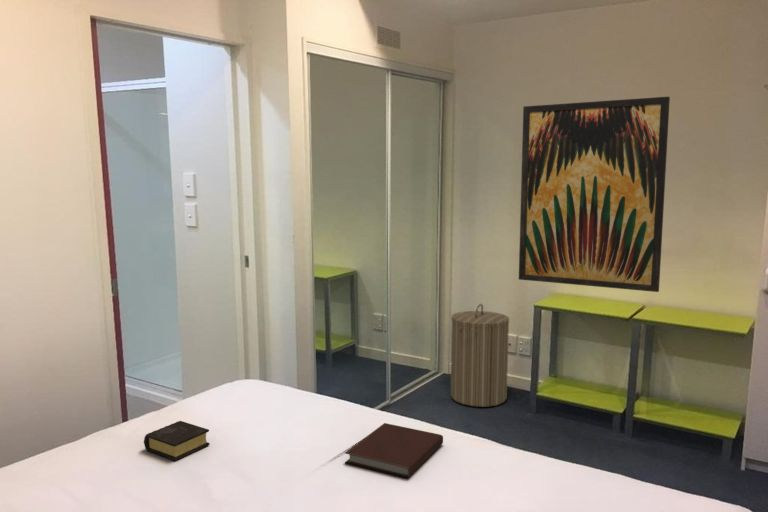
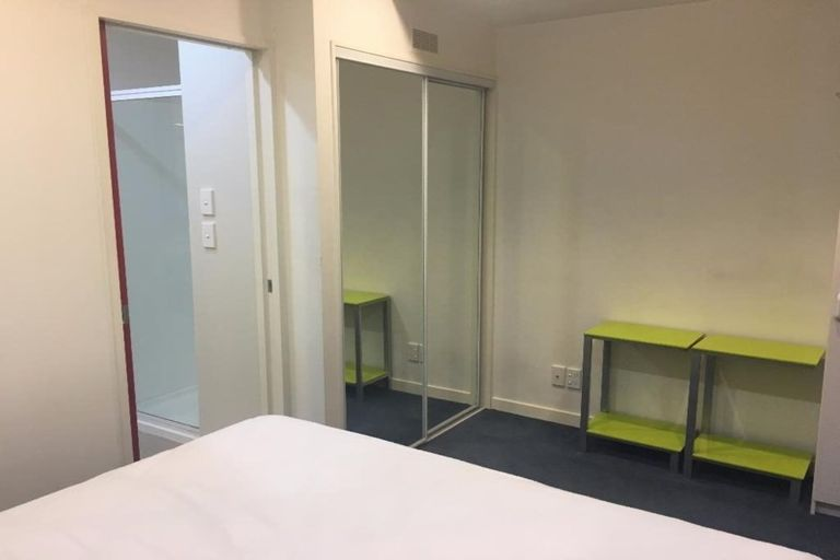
- book [143,420,211,462]
- laundry hamper [450,303,510,408]
- notebook [344,422,444,479]
- wall art [518,96,671,293]
